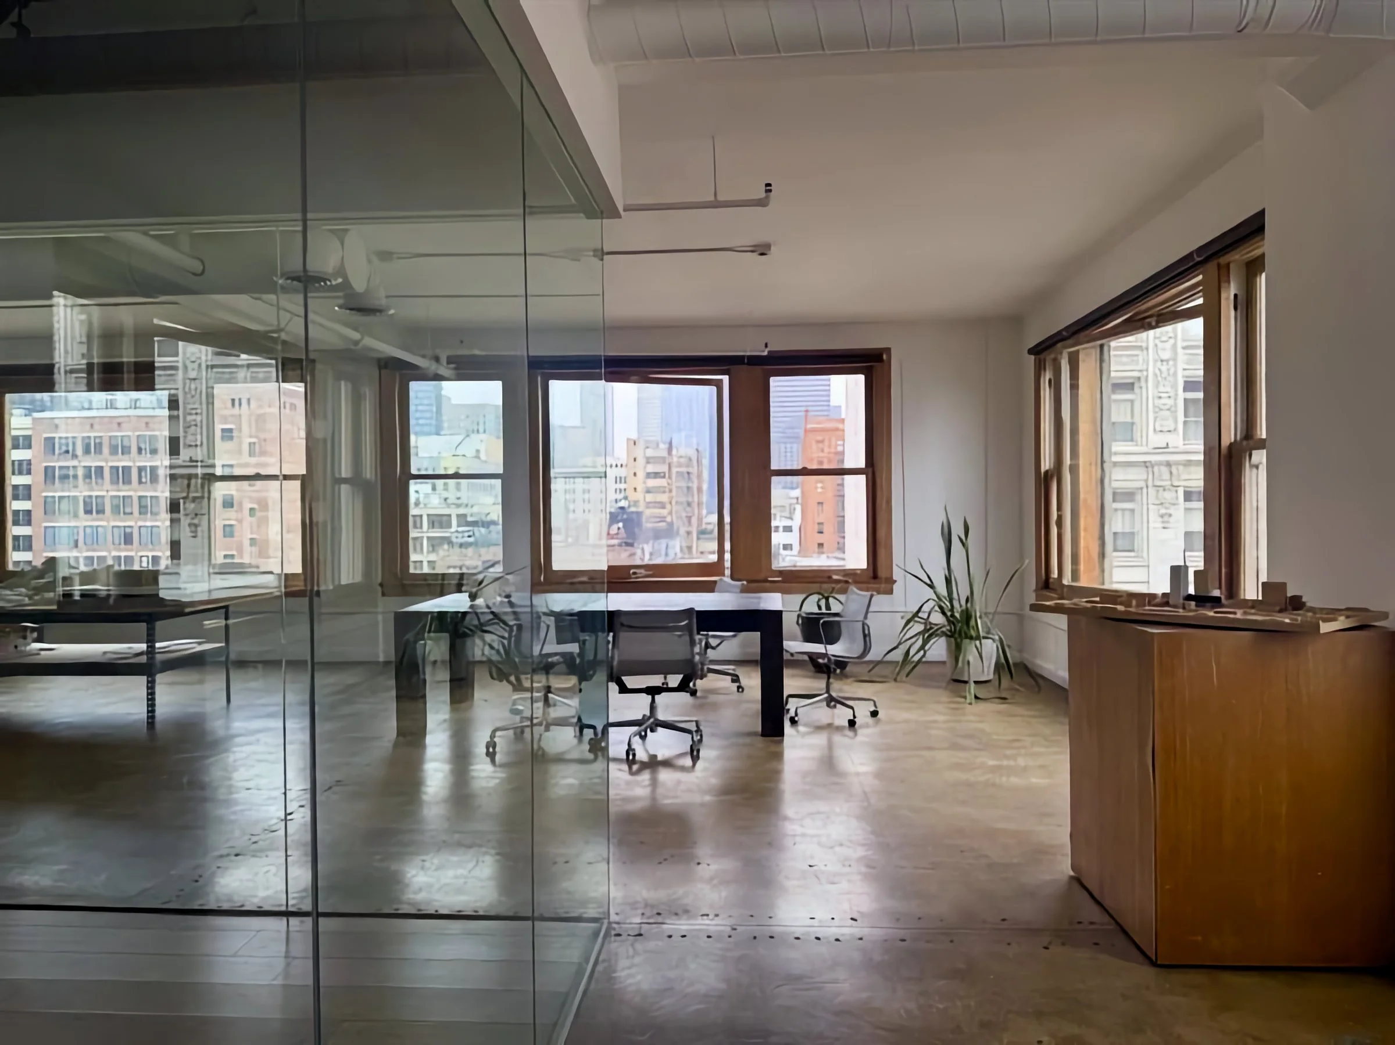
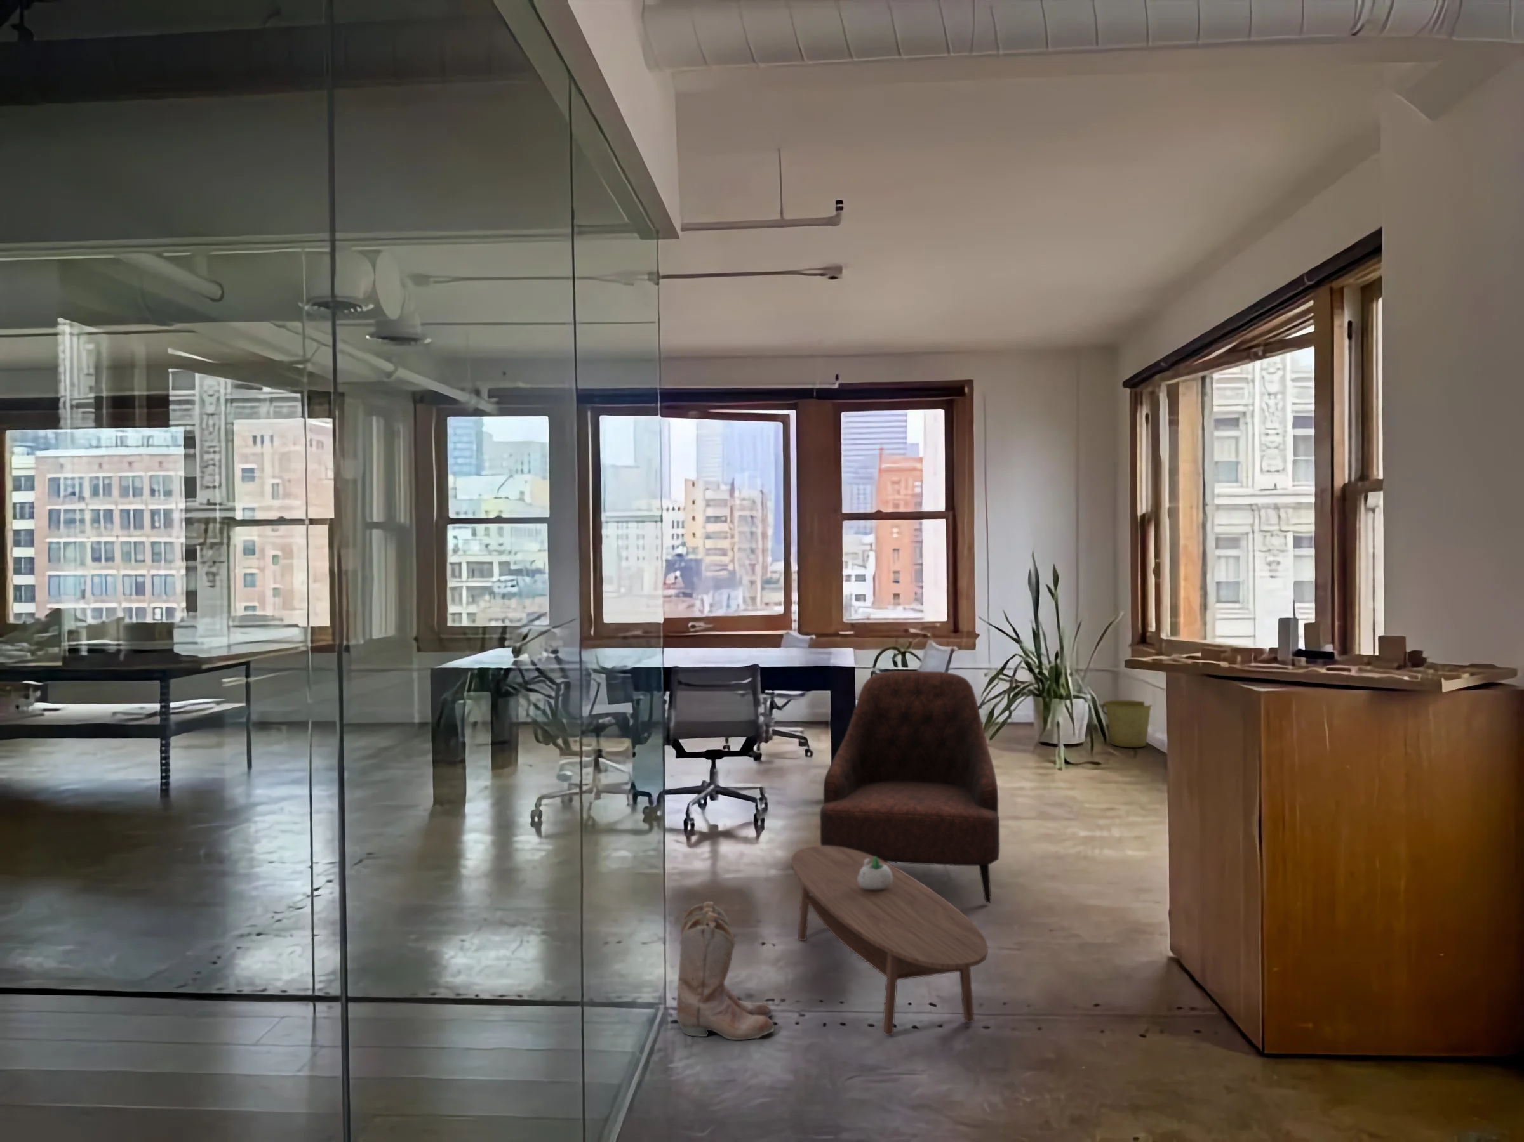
+ succulent planter [857,856,893,890]
+ armchair [820,671,1000,904]
+ coffee table [791,845,989,1035]
+ boots [677,900,775,1040]
+ bucket [1102,699,1152,749]
